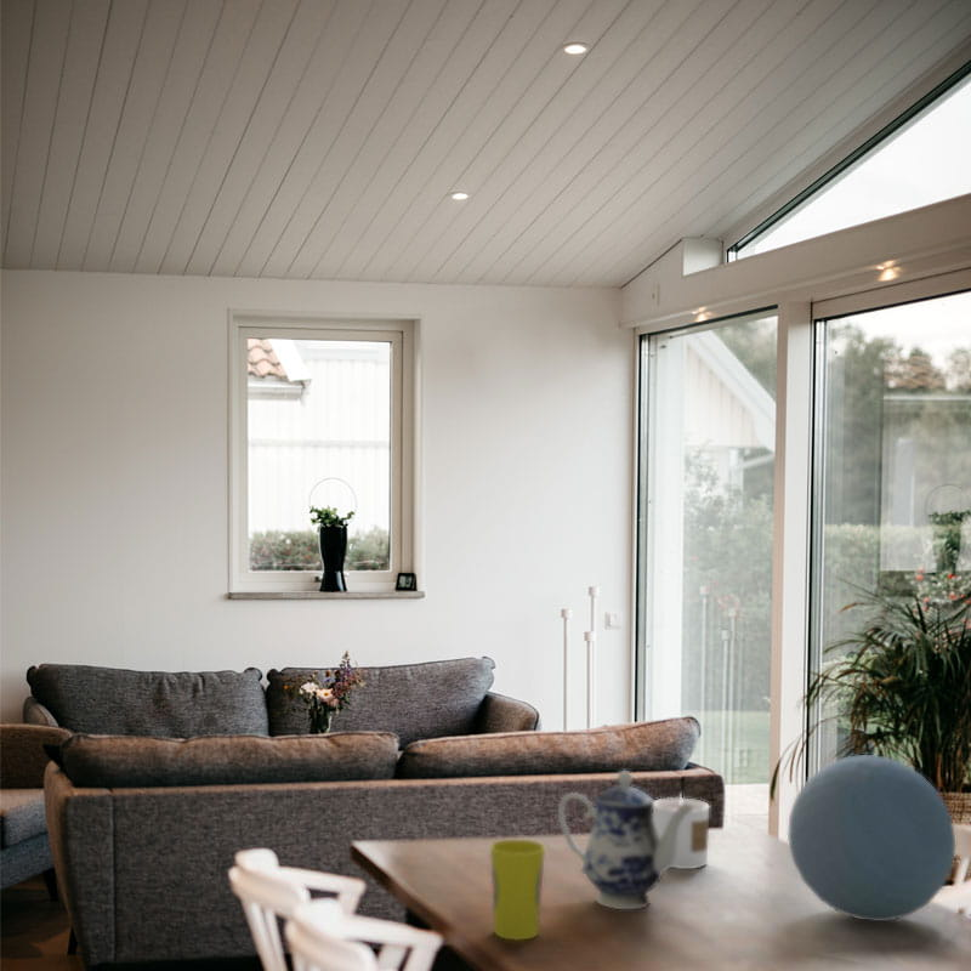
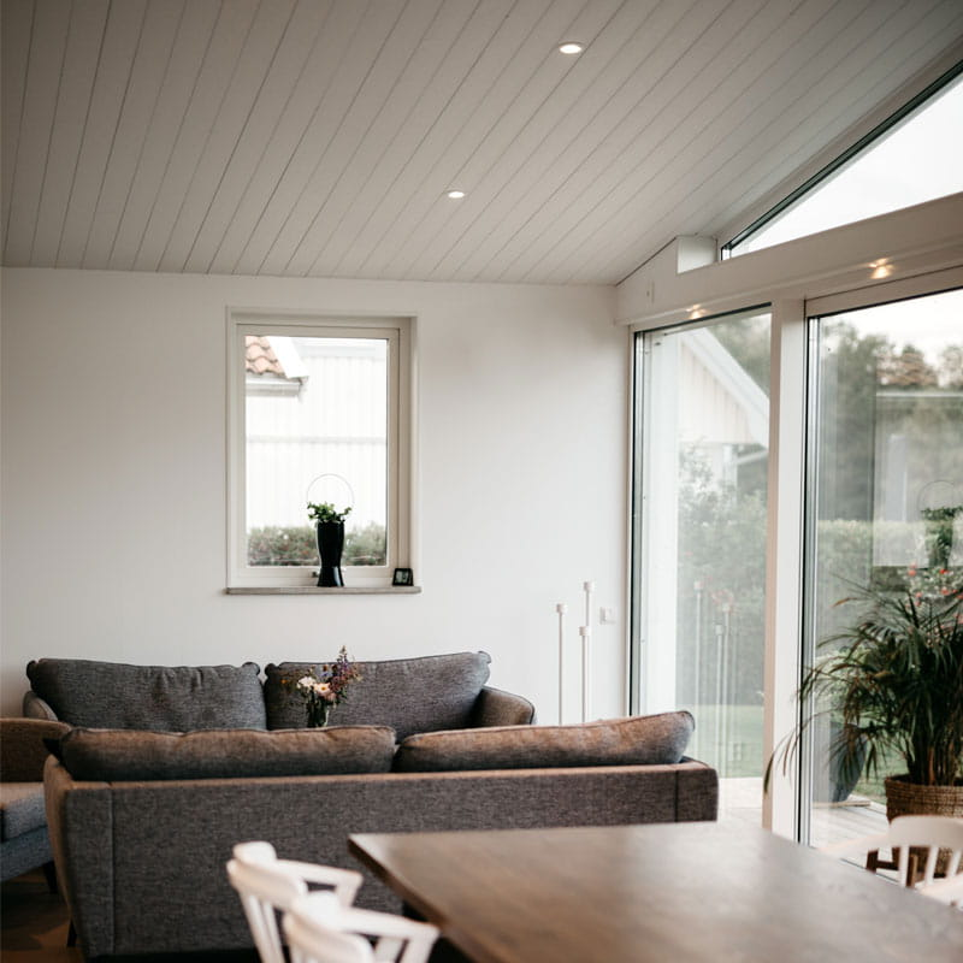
- candle [652,791,710,870]
- teapot [557,770,693,910]
- cup [489,839,546,941]
- decorative orb [787,754,956,922]
